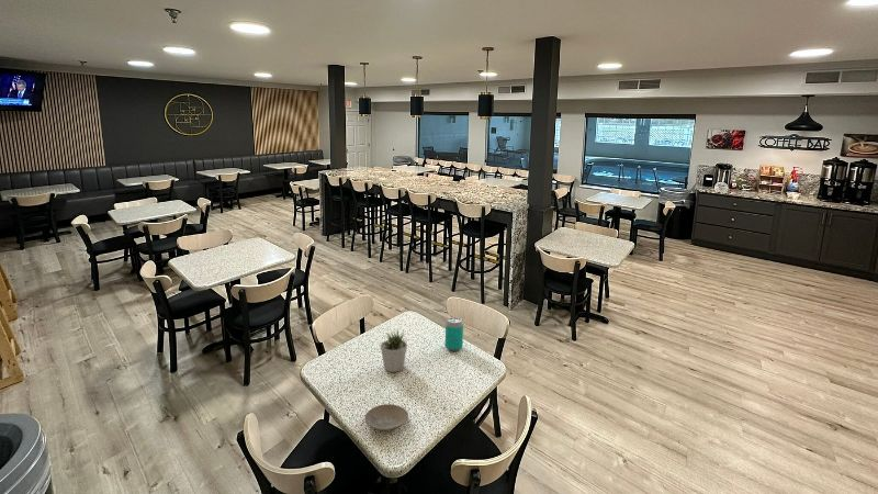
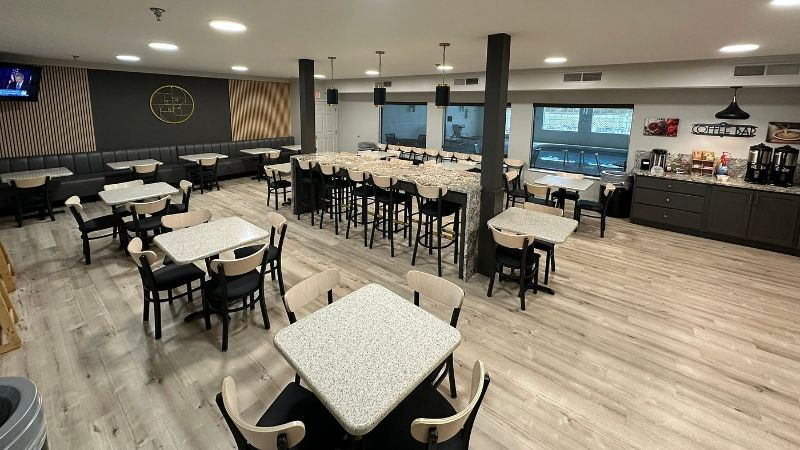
- plate [364,403,409,431]
- potted plant [379,329,408,373]
- beverage can [444,317,464,352]
